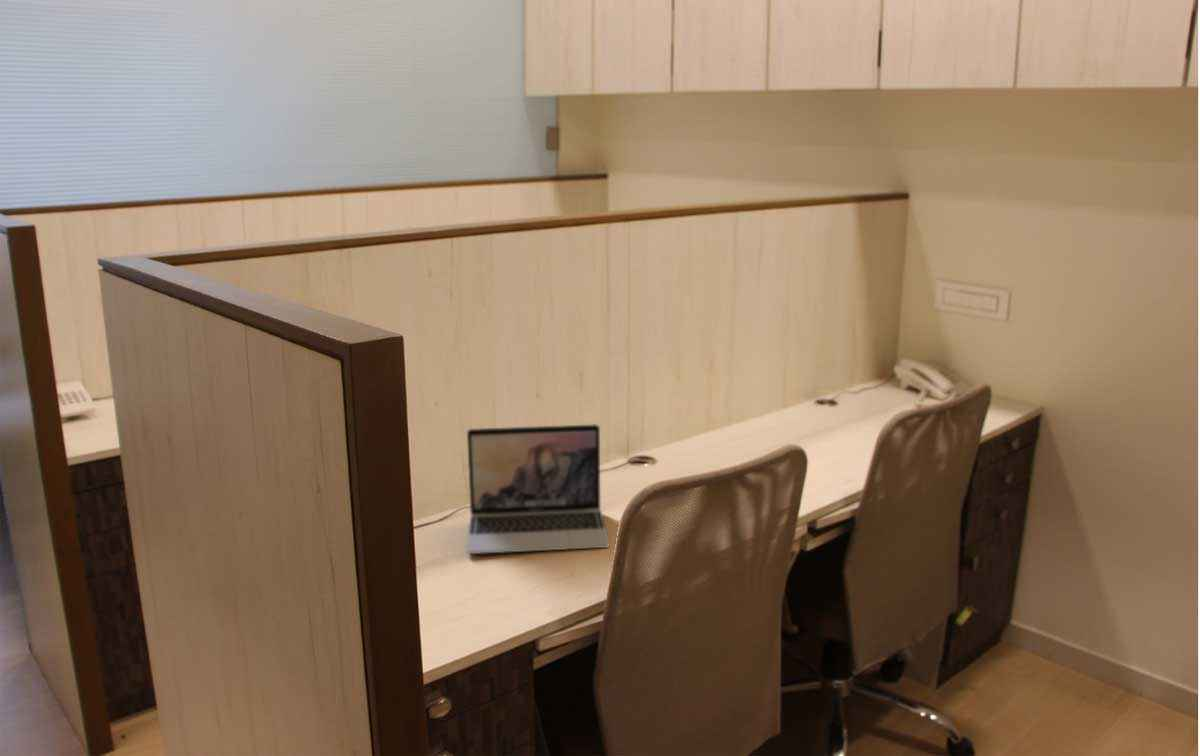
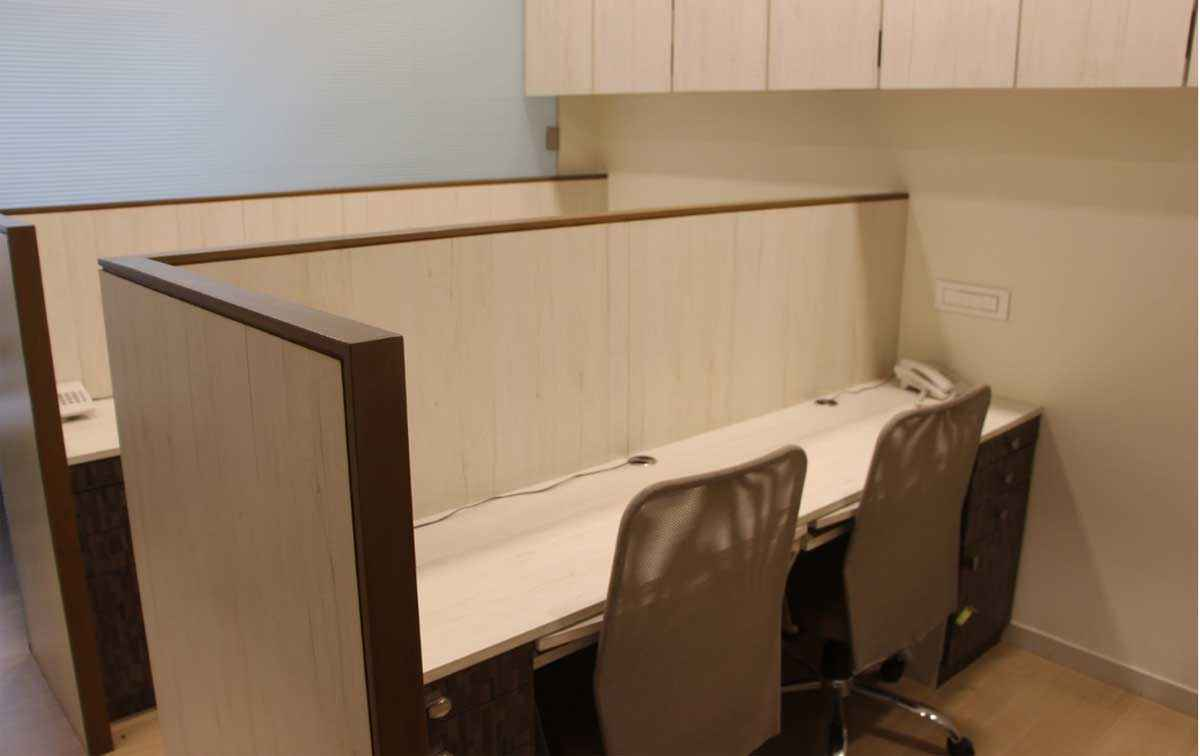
- laptop [466,423,611,555]
